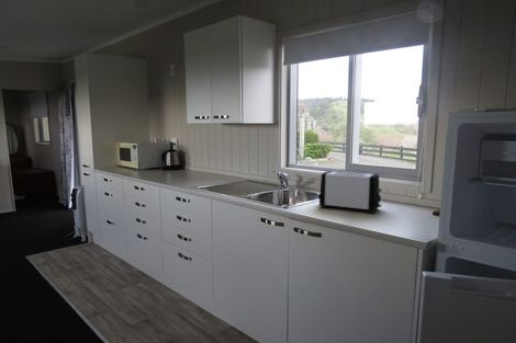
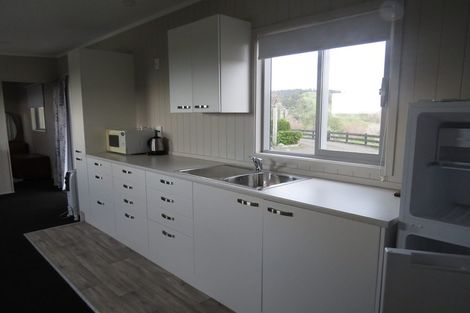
- toaster [317,170,383,215]
